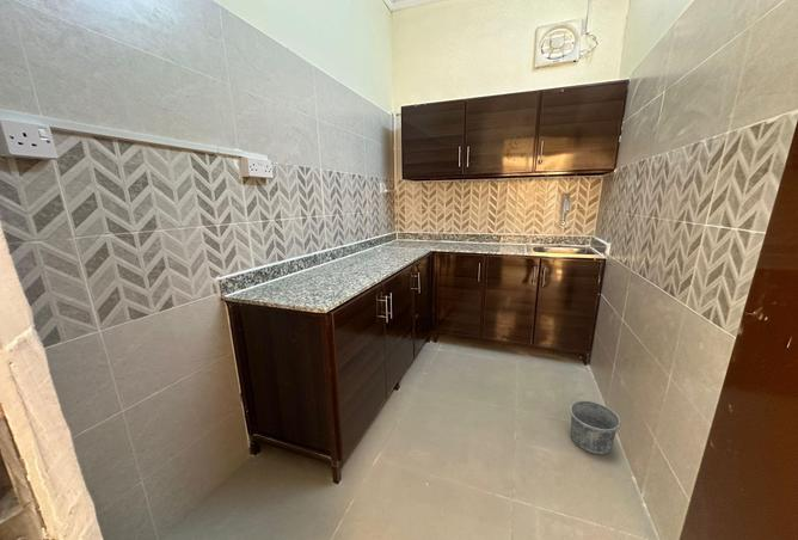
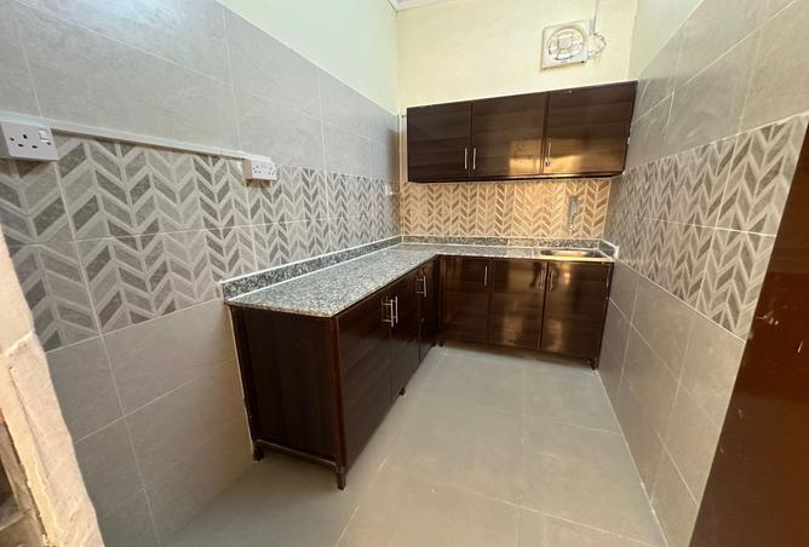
- bucket [569,392,622,455]
